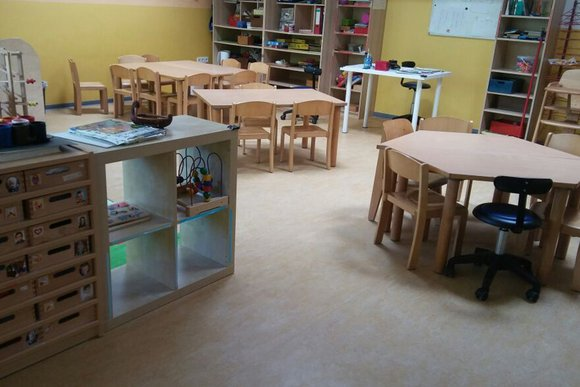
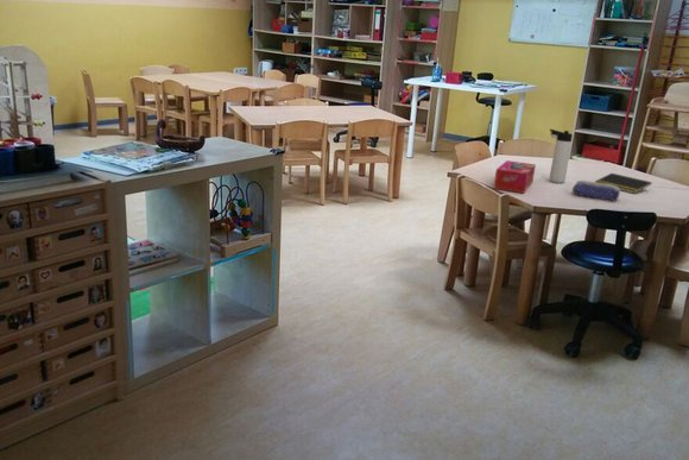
+ pencil case [571,179,621,202]
+ tissue box [493,159,537,194]
+ thermos bottle [548,128,574,184]
+ notepad [594,172,653,195]
